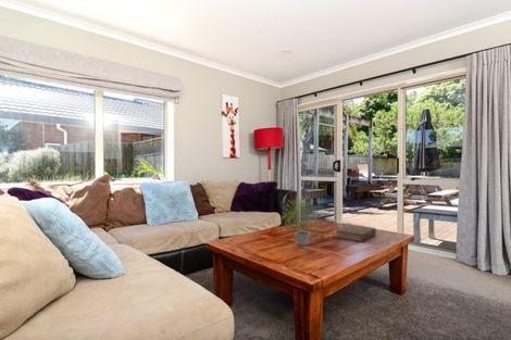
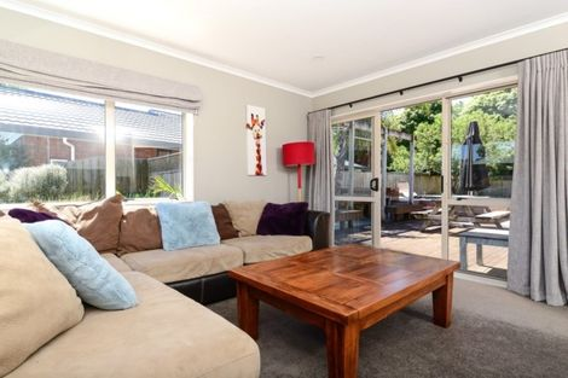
- book [335,224,377,243]
- potted plant [278,191,317,247]
